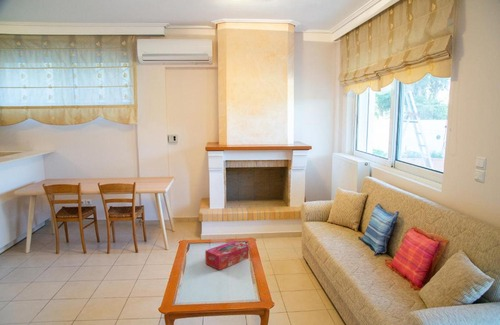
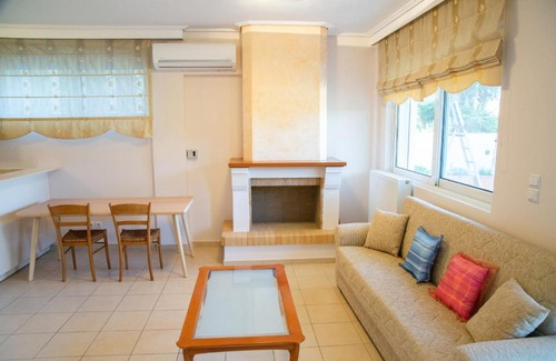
- tissue box [204,240,250,271]
